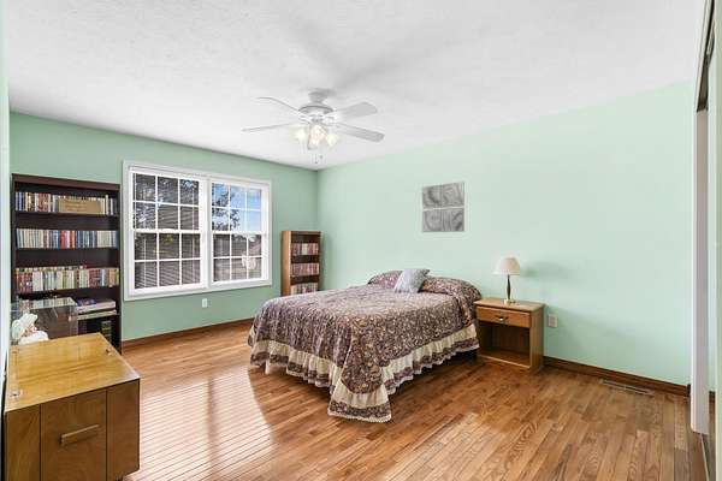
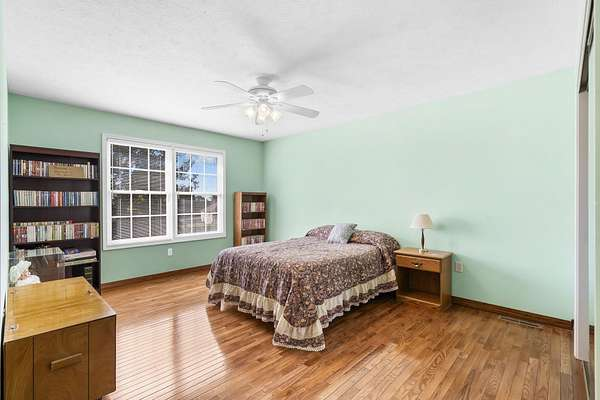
- wall art [420,180,466,233]
